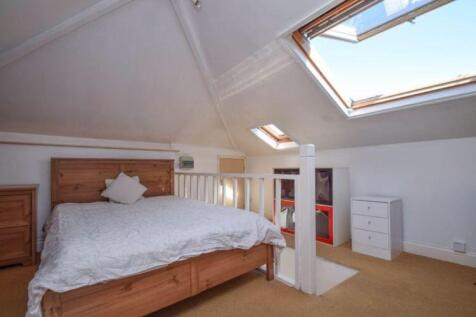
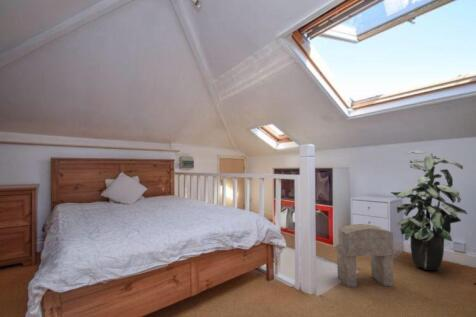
+ stool [336,223,394,288]
+ indoor plant [390,149,468,272]
